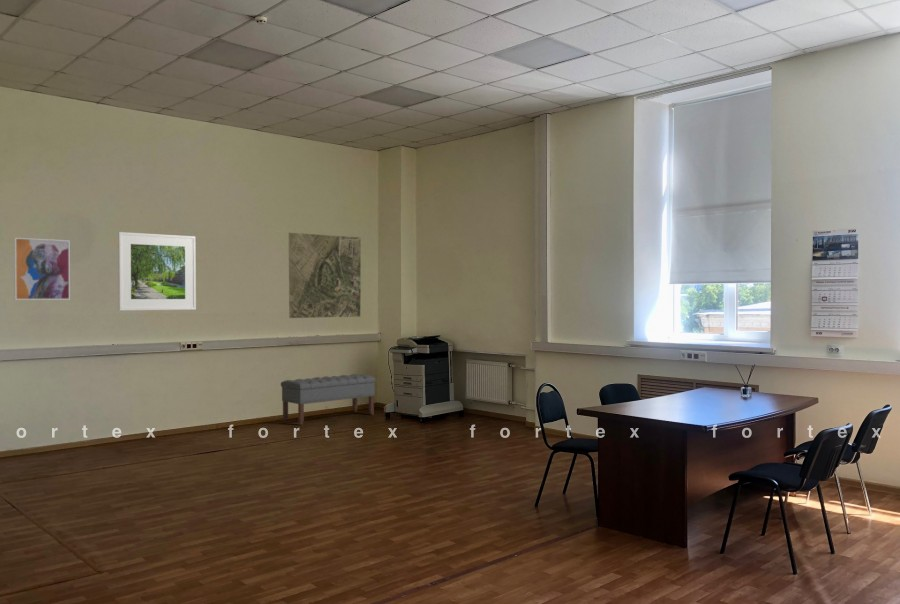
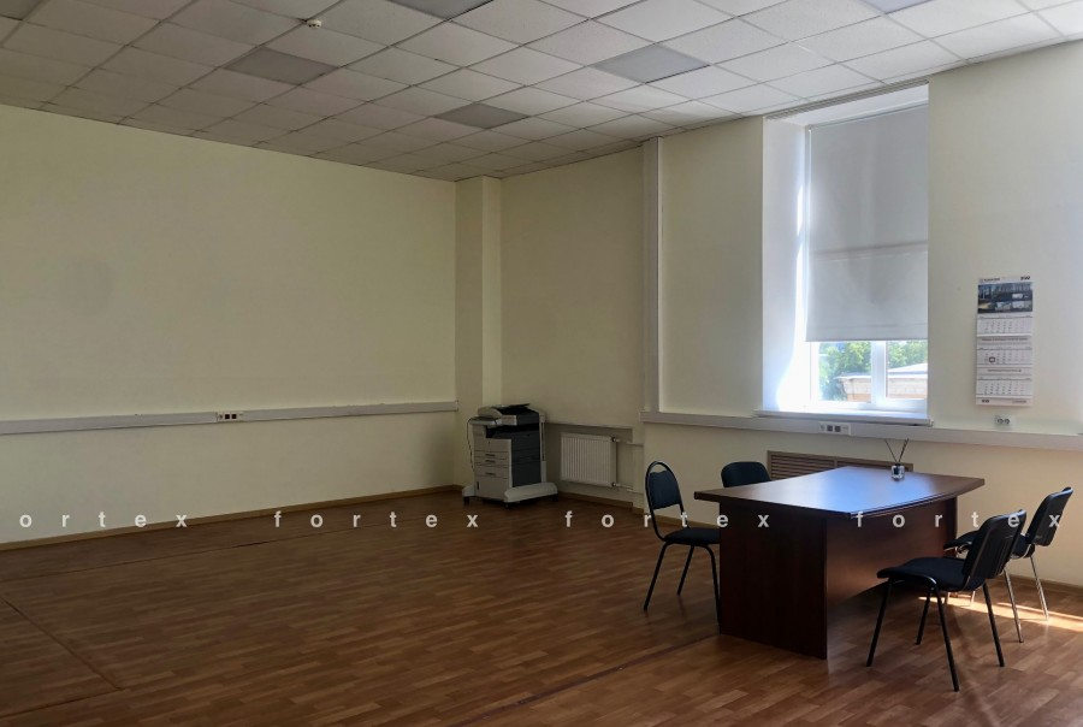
- wall art [13,237,71,301]
- bench [280,373,377,426]
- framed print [117,231,197,312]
- map [288,232,362,319]
